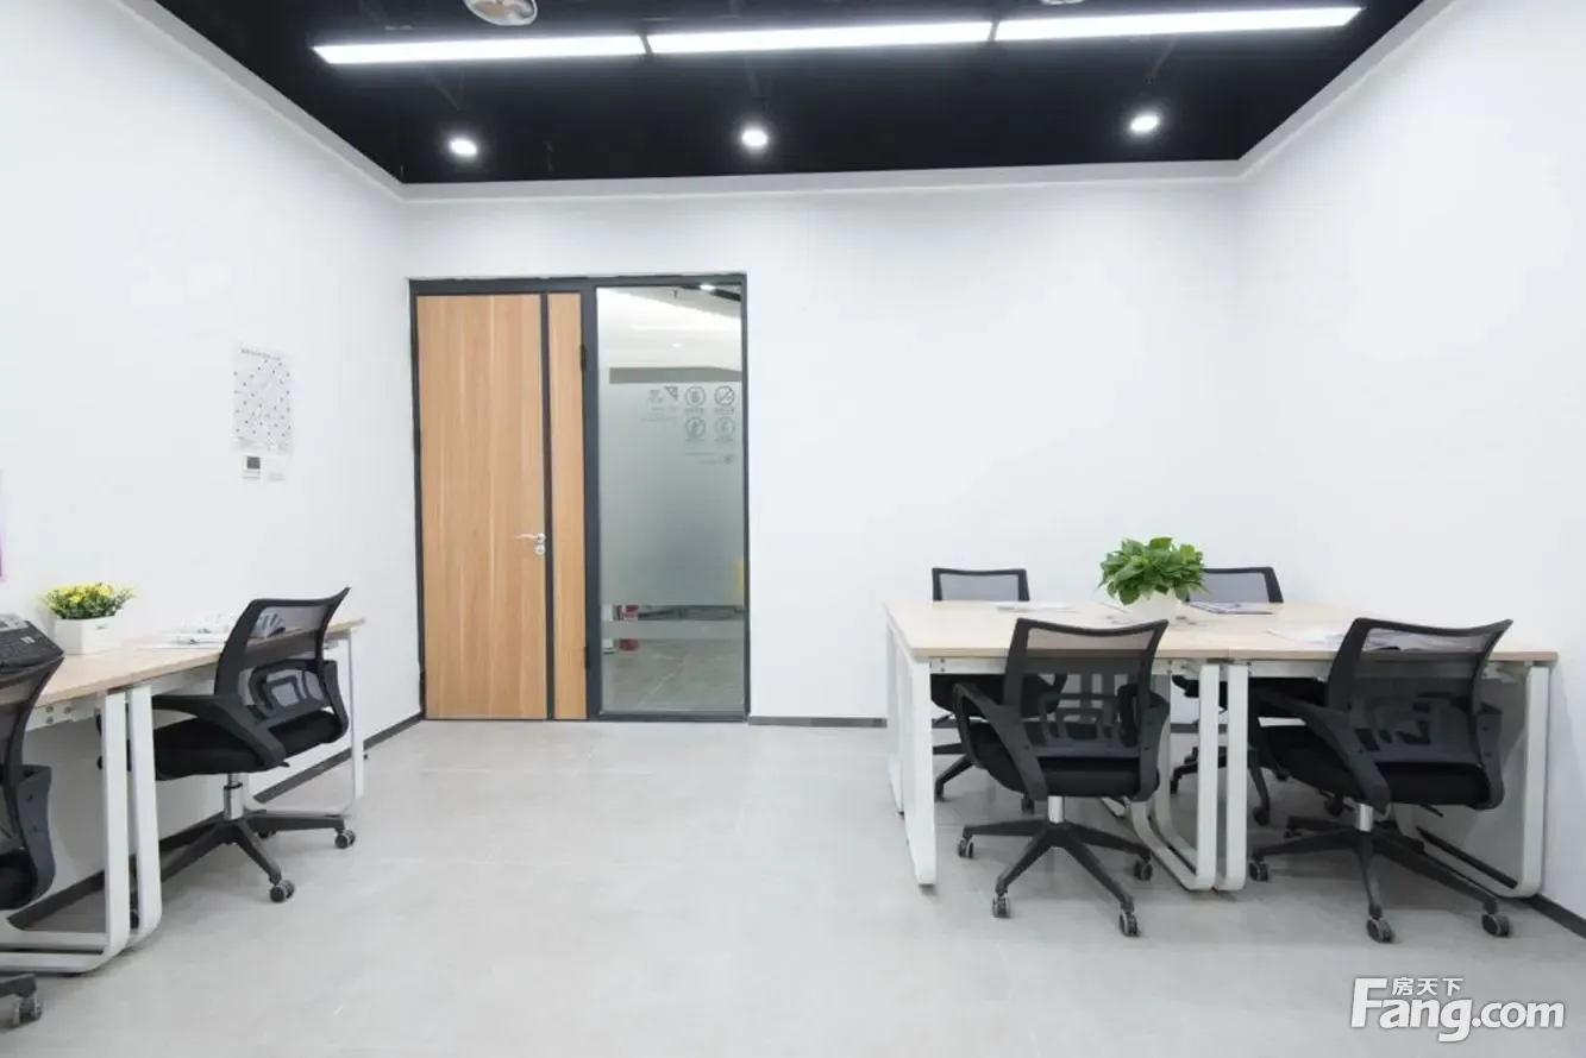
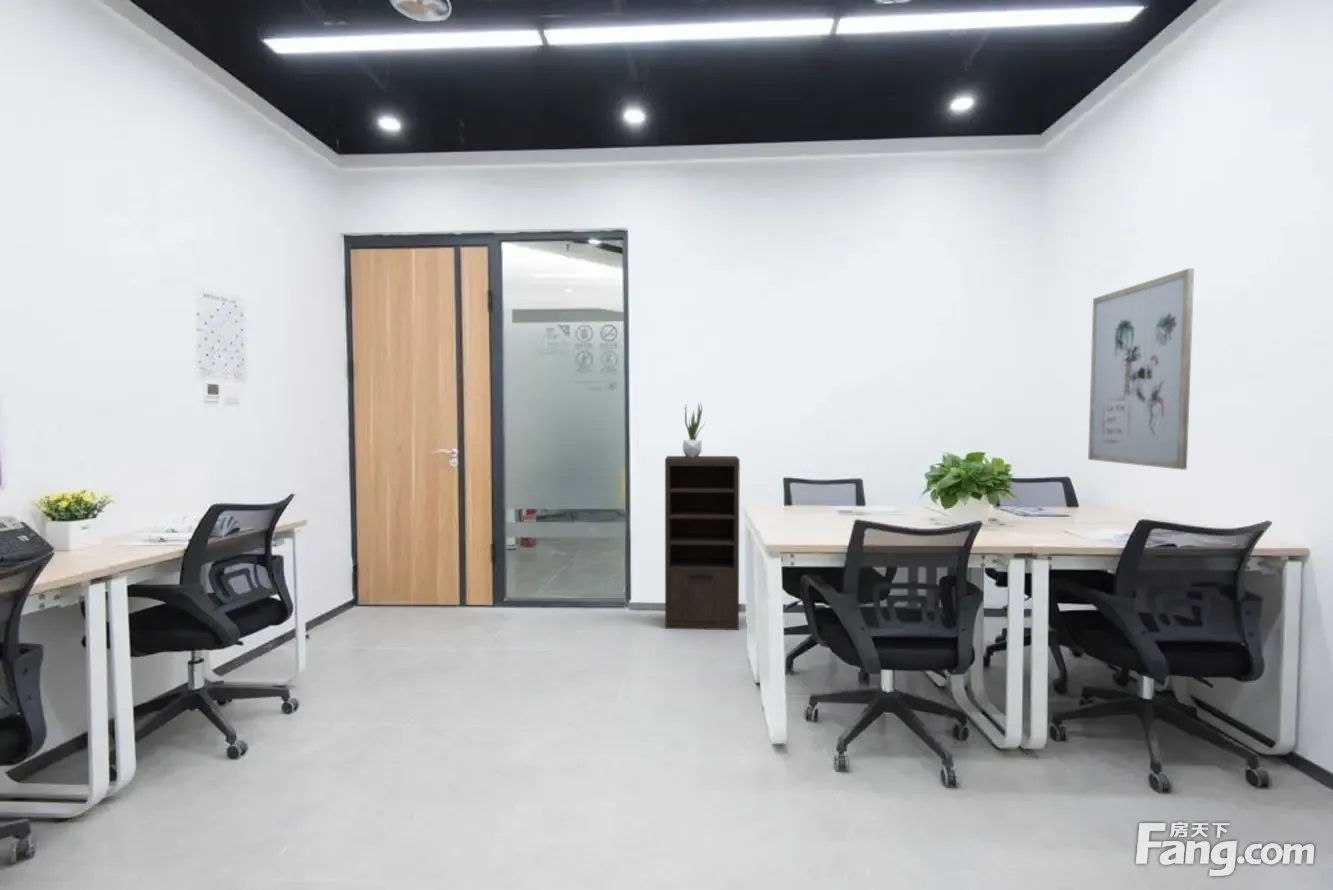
+ shelving unit [664,455,741,631]
+ wall art [1087,267,1195,471]
+ potted plant [682,401,706,458]
